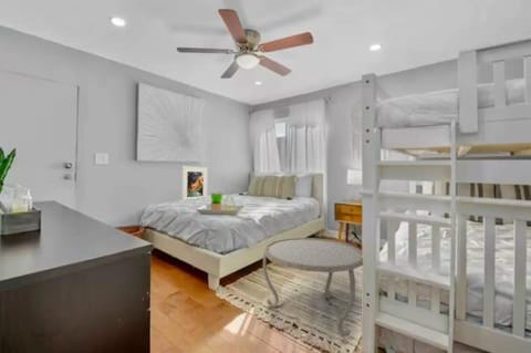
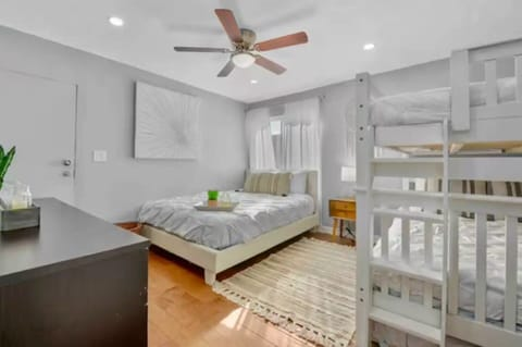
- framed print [181,166,208,201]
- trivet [262,237,364,338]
